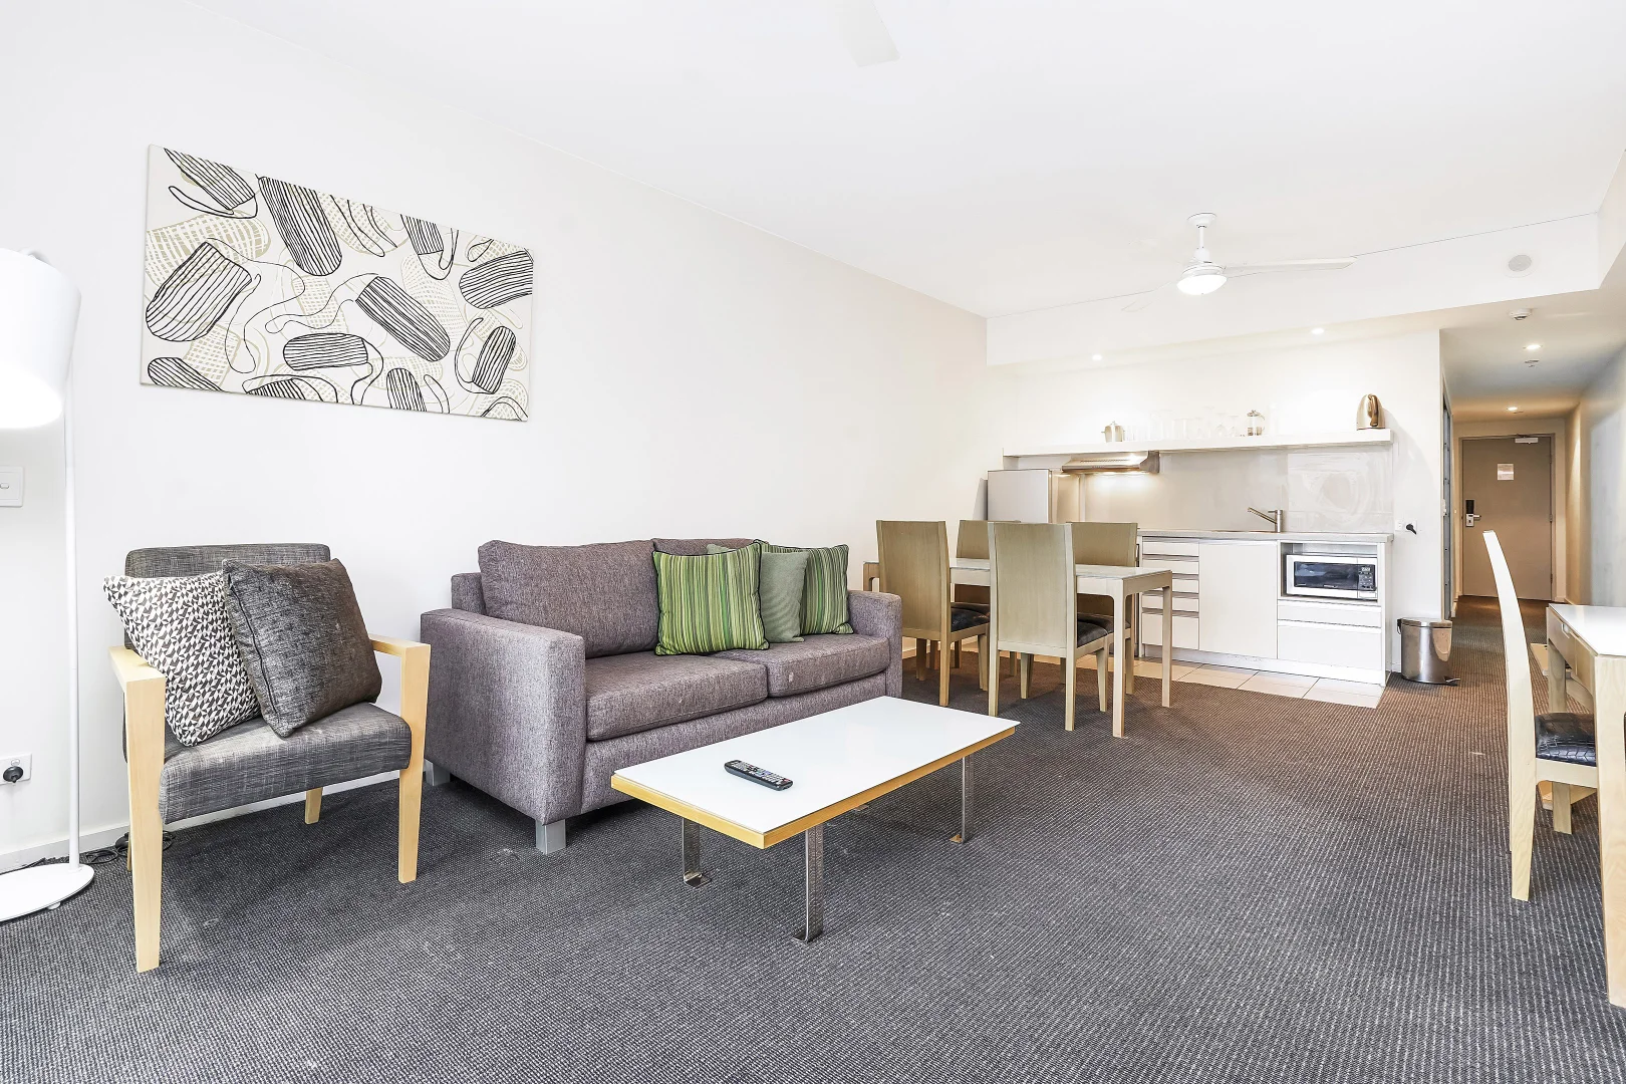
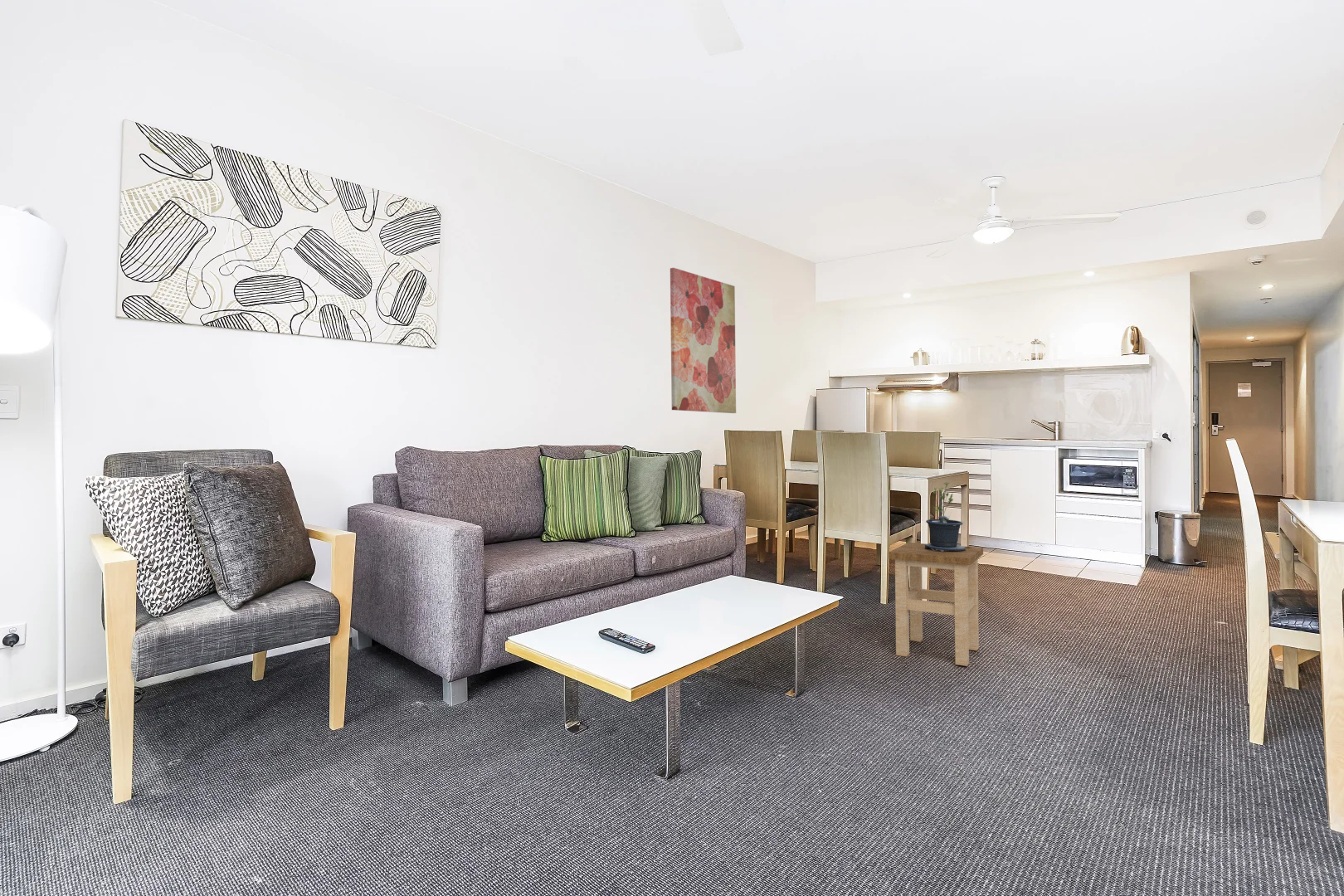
+ potted plant [925,481,968,552]
+ wall art [670,267,737,414]
+ stool [888,542,984,667]
